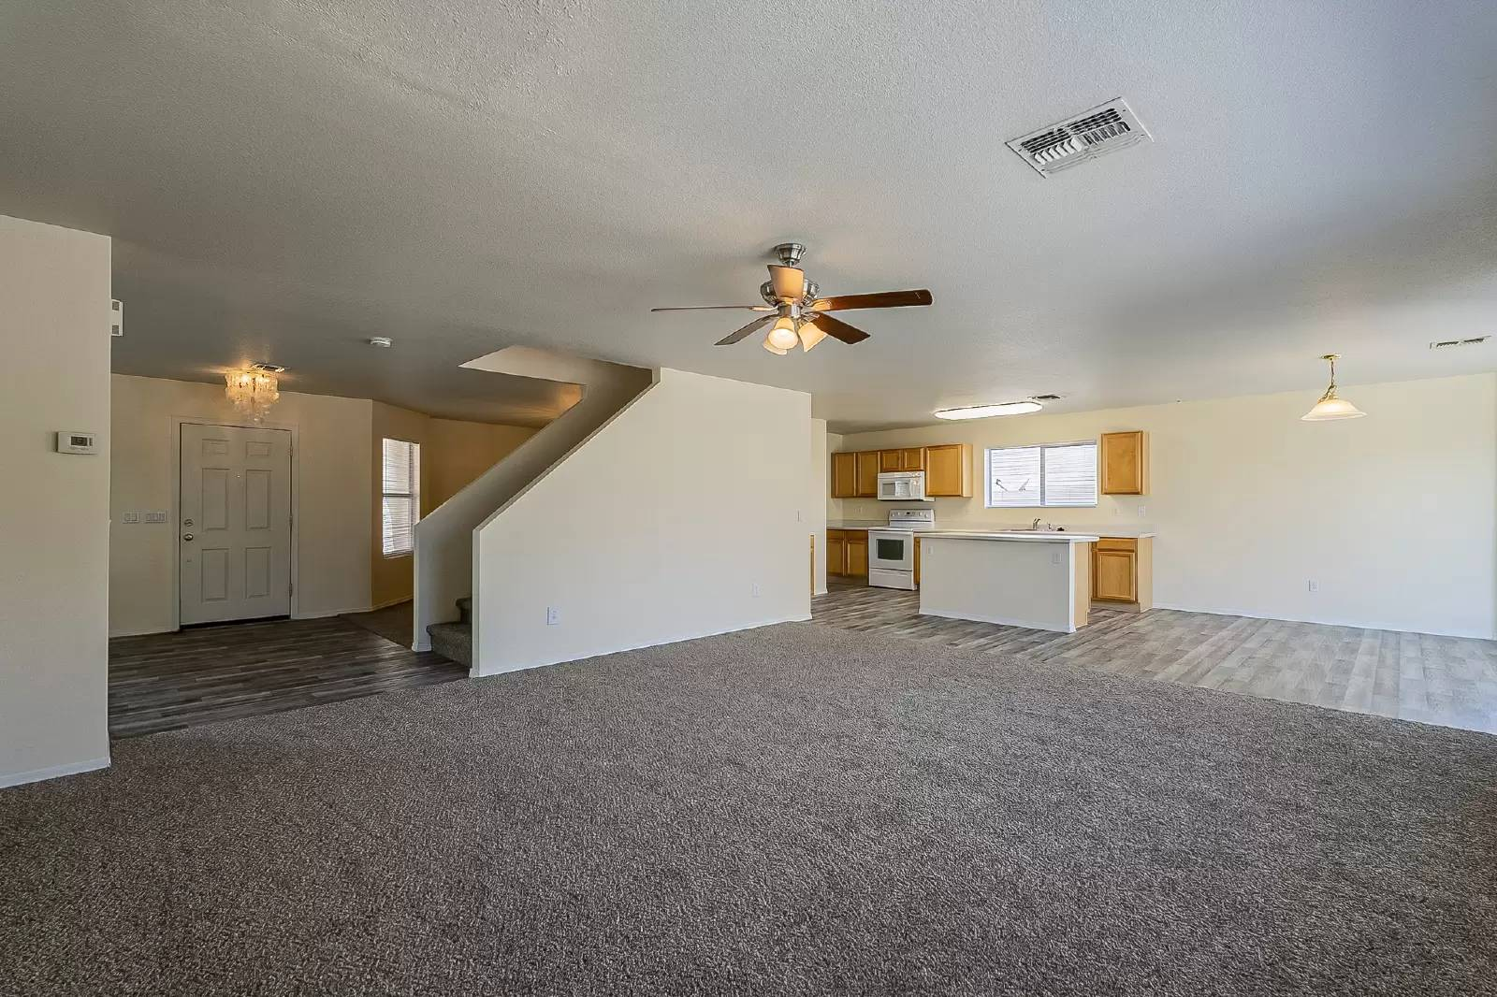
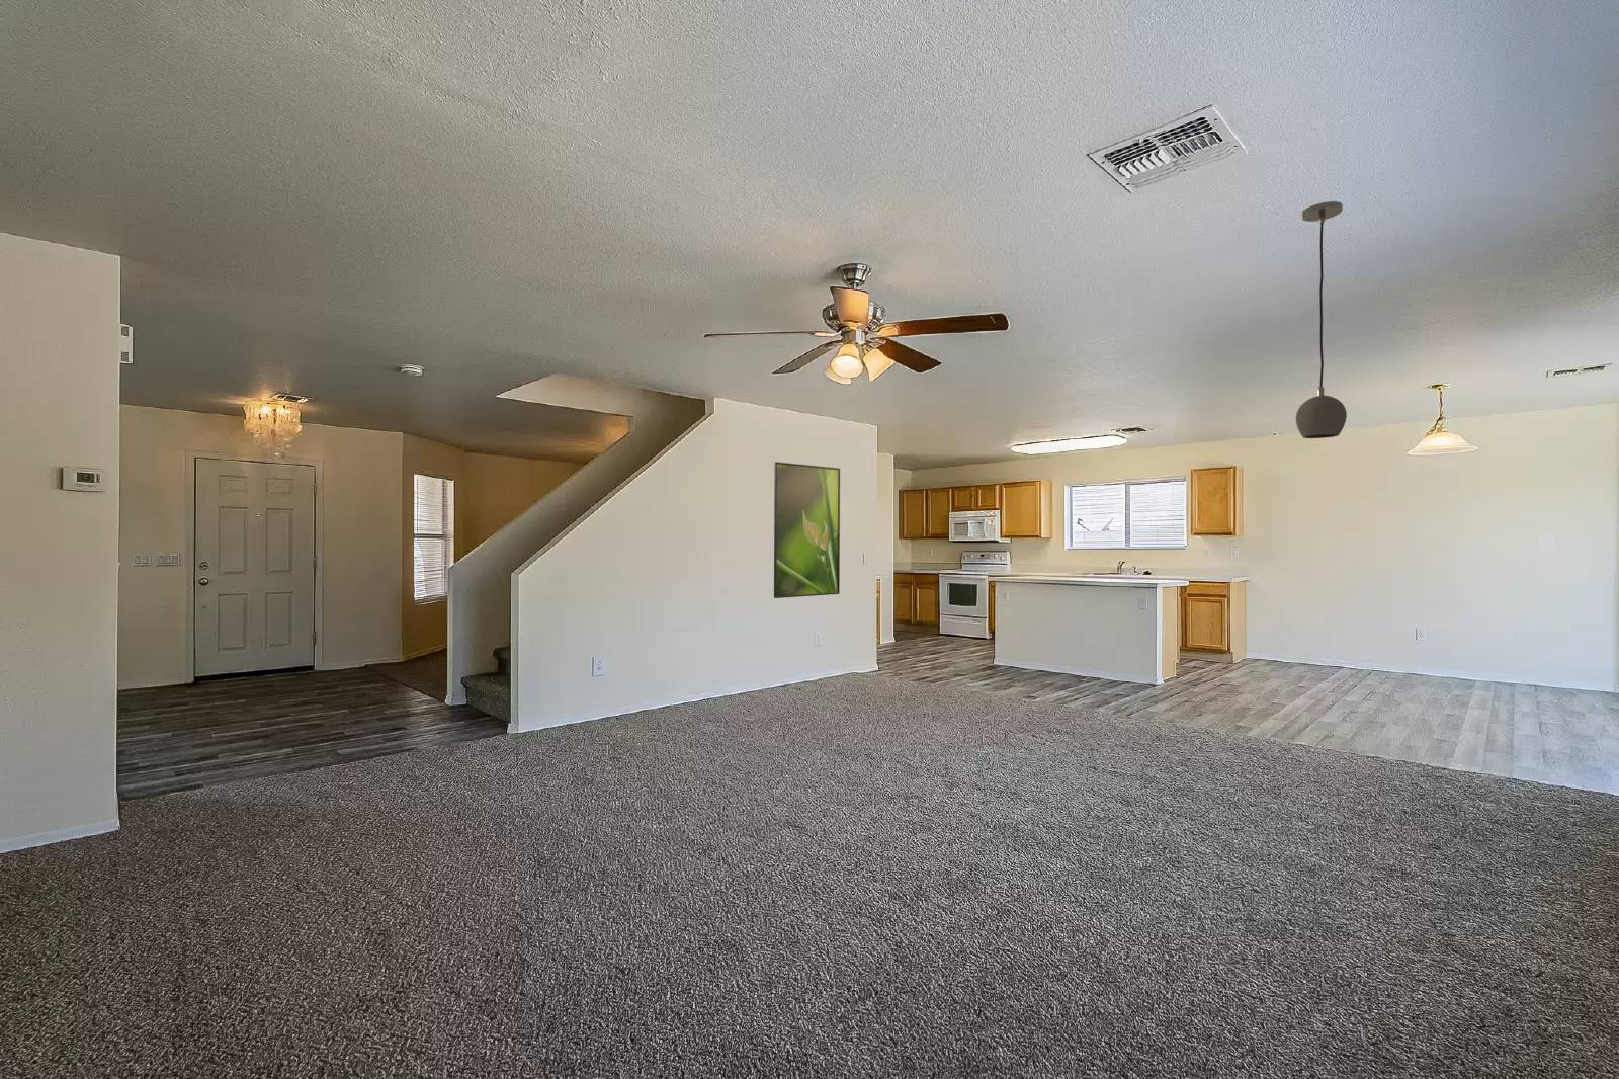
+ light fixture [1295,200,1348,440]
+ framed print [773,460,841,600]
